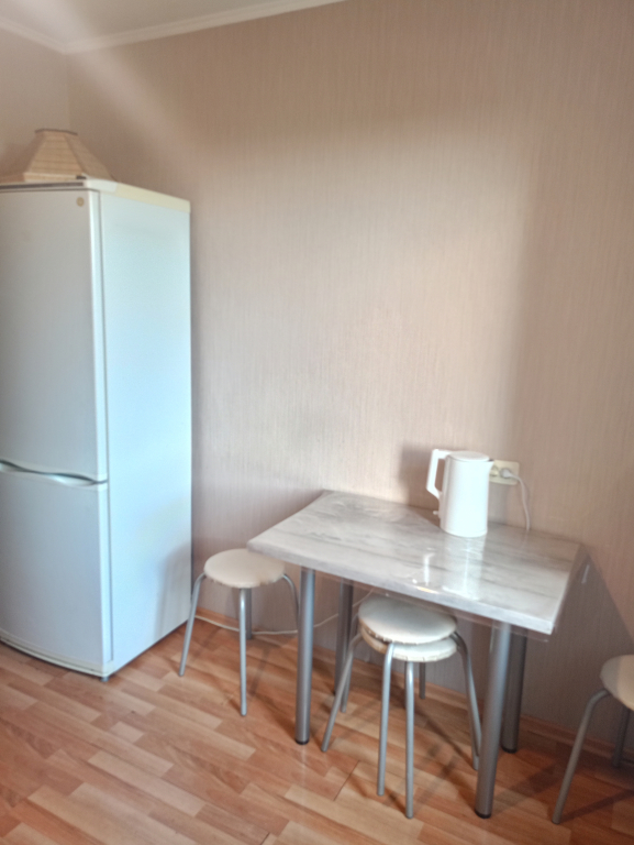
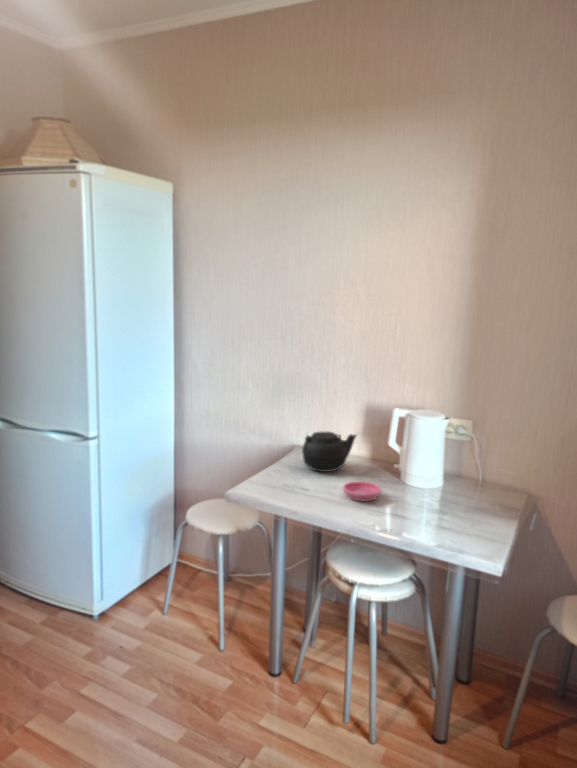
+ saucer [342,480,382,502]
+ teapot [301,430,358,473]
